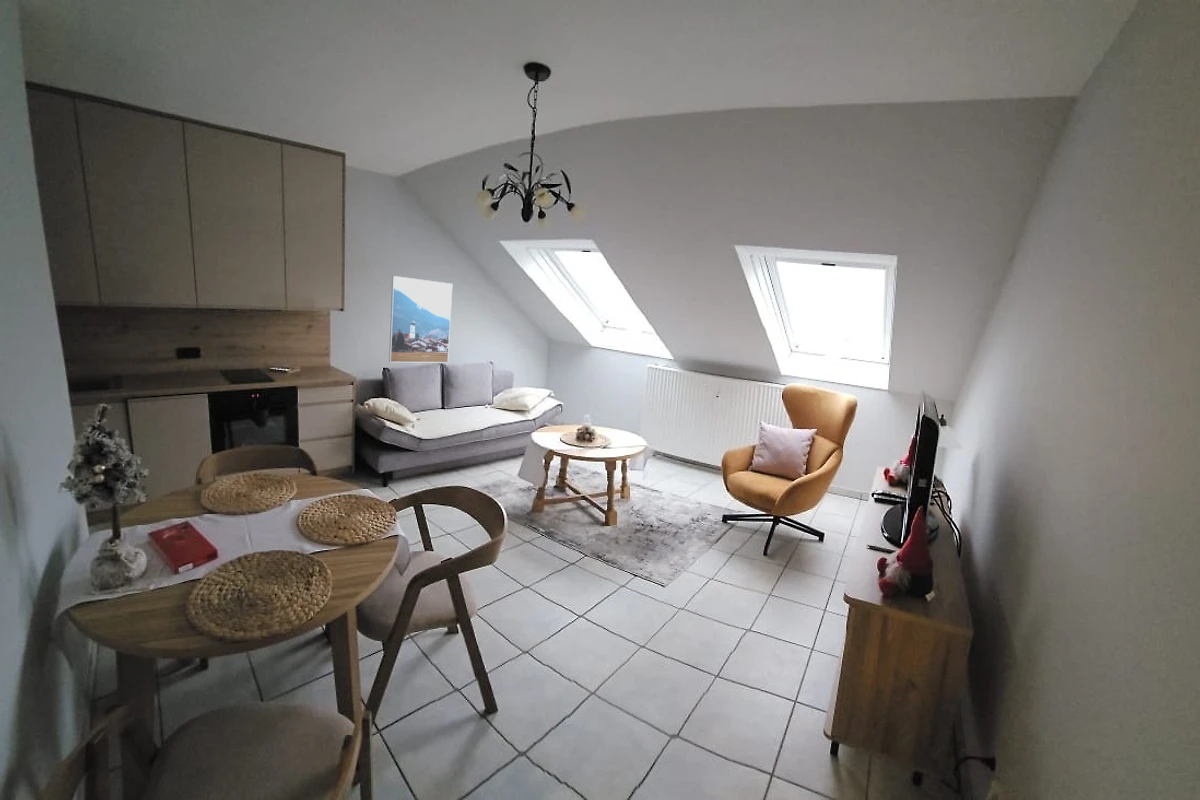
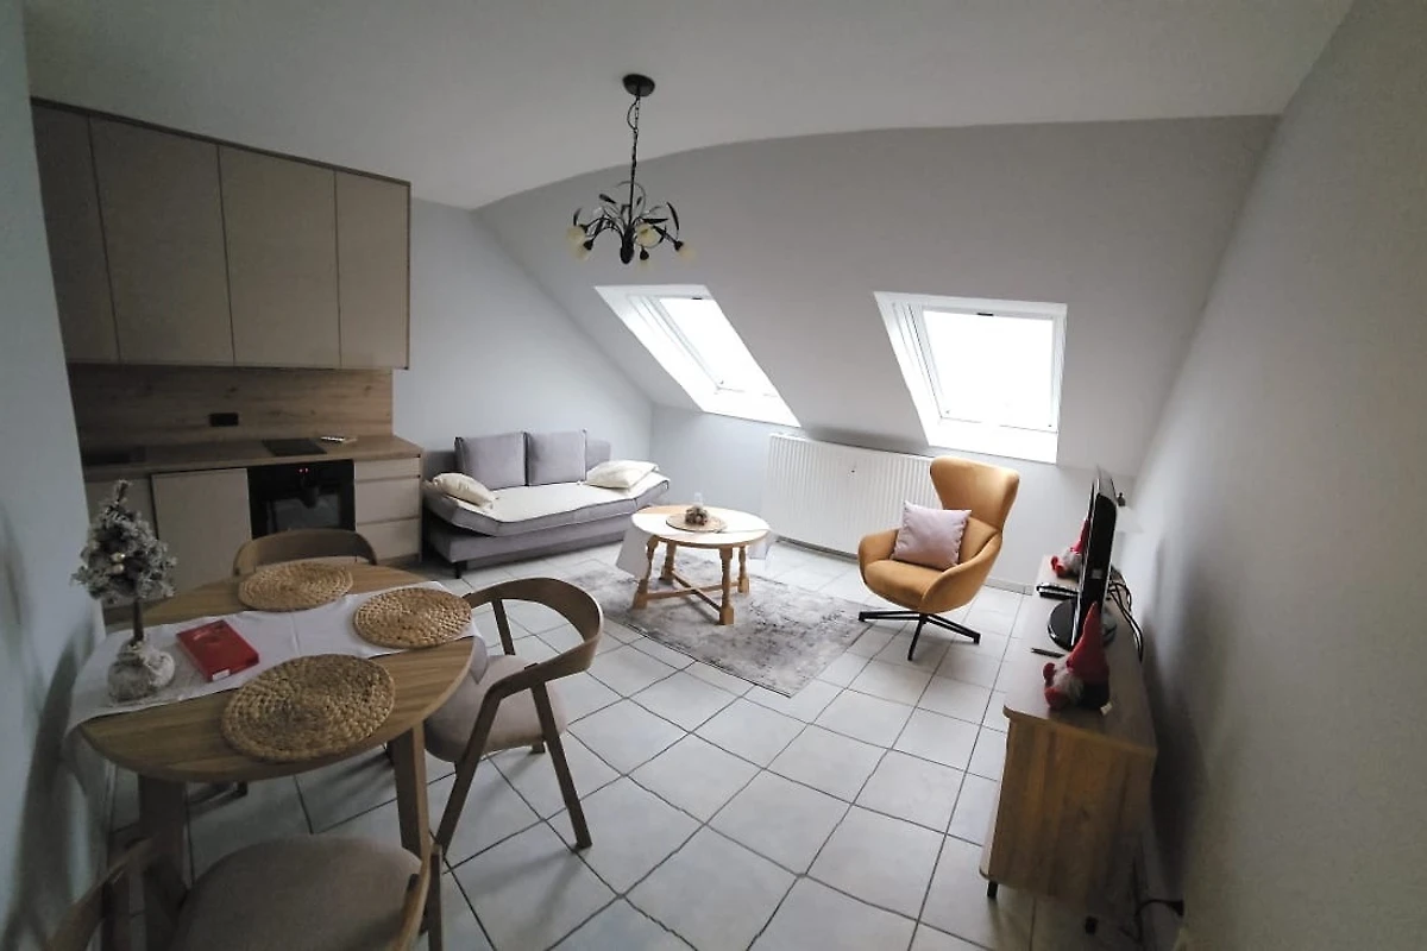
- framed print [388,275,453,364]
